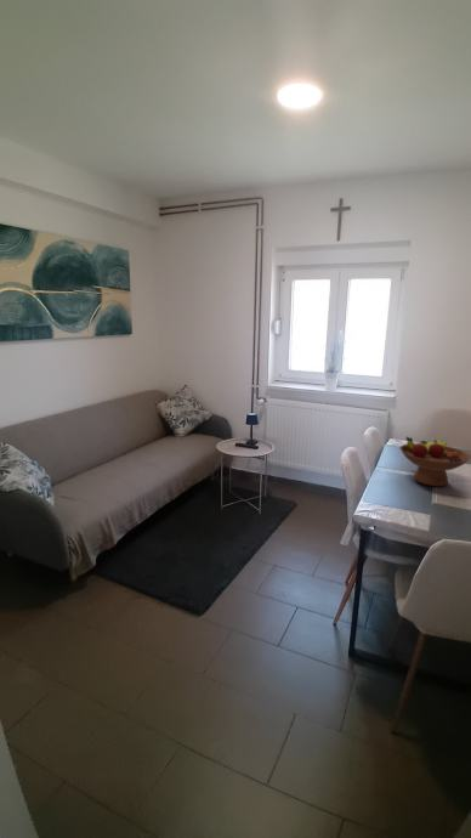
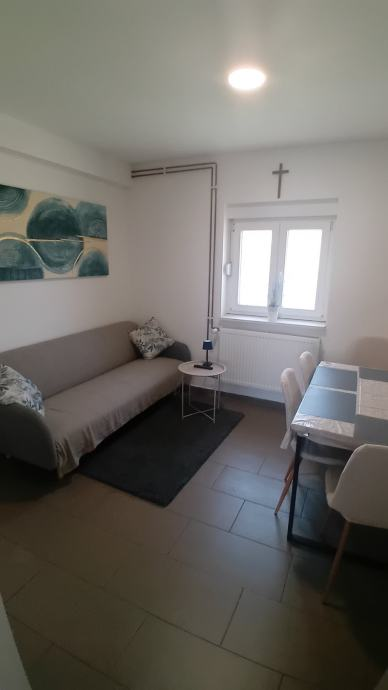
- fruit bowl [398,436,471,488]
